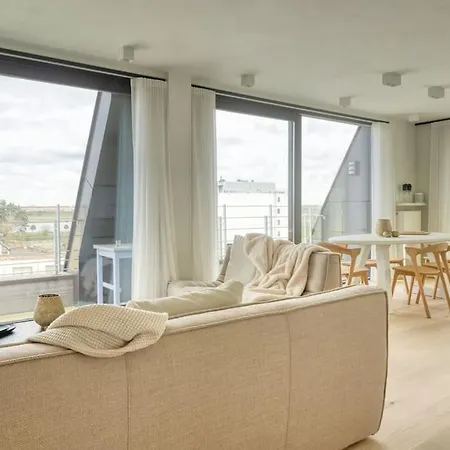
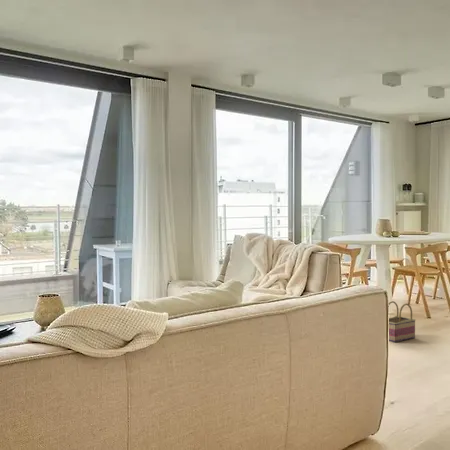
+ basket [388,300,416,343]
